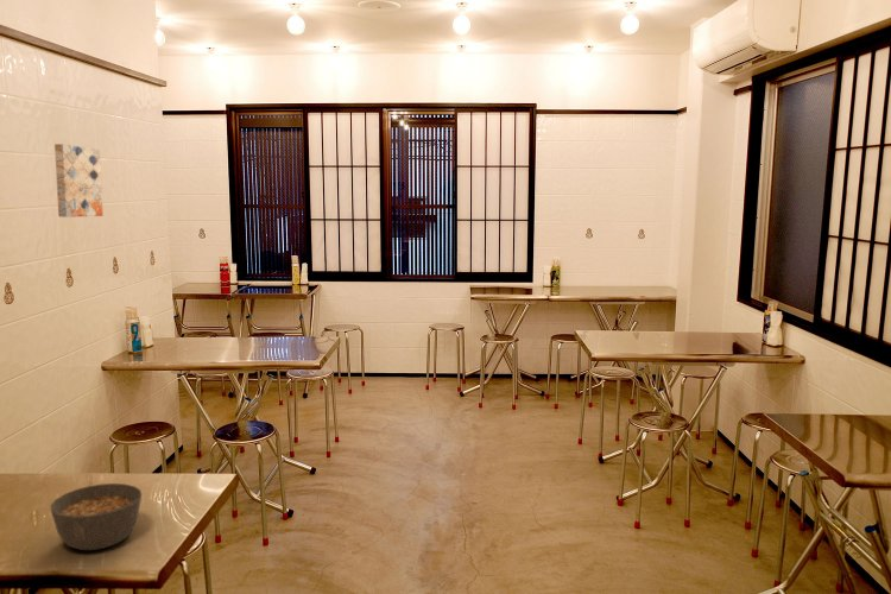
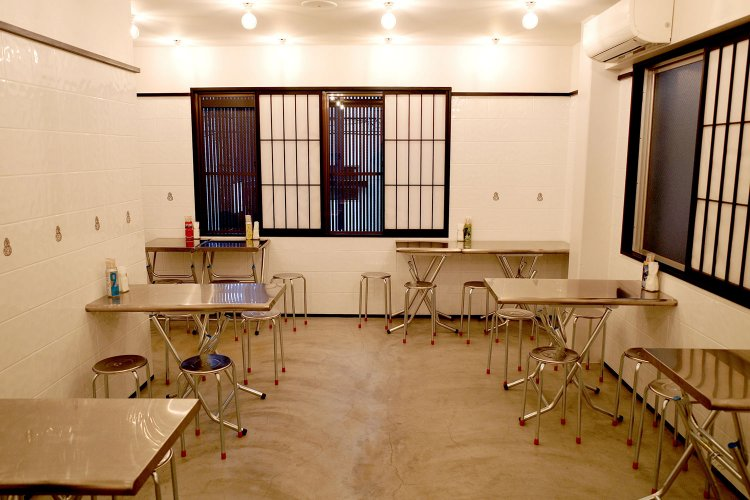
- wall art [53,143,105,219]
- soup bowl [50,482,143,551]
